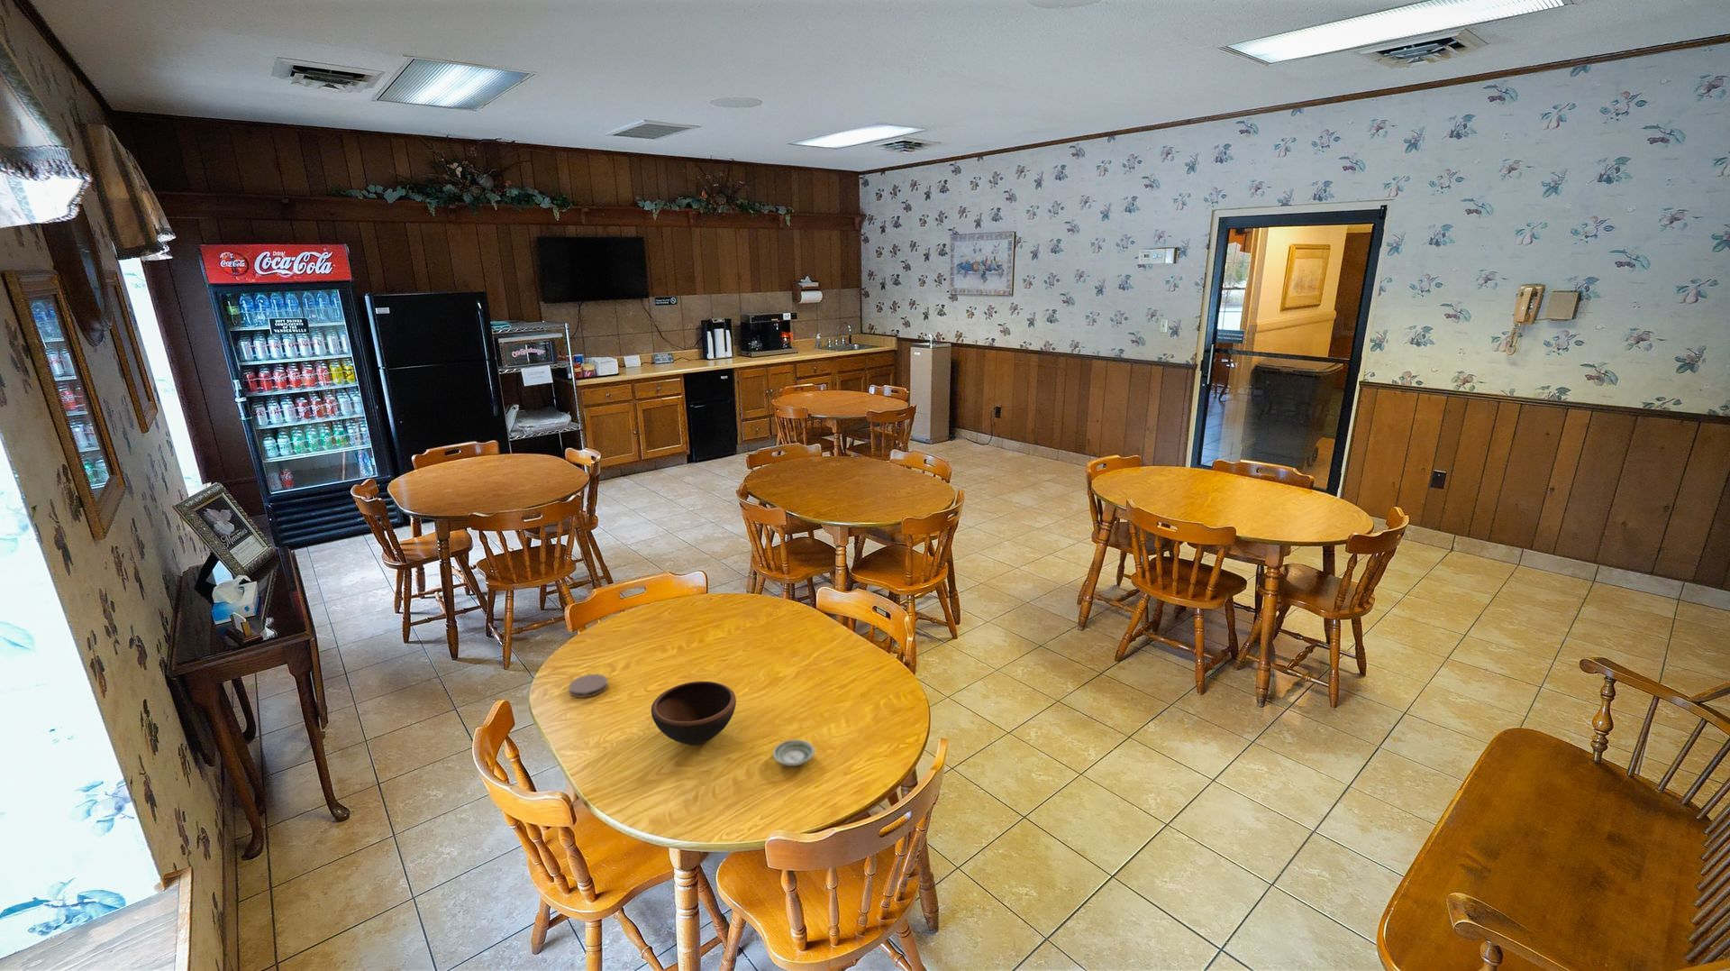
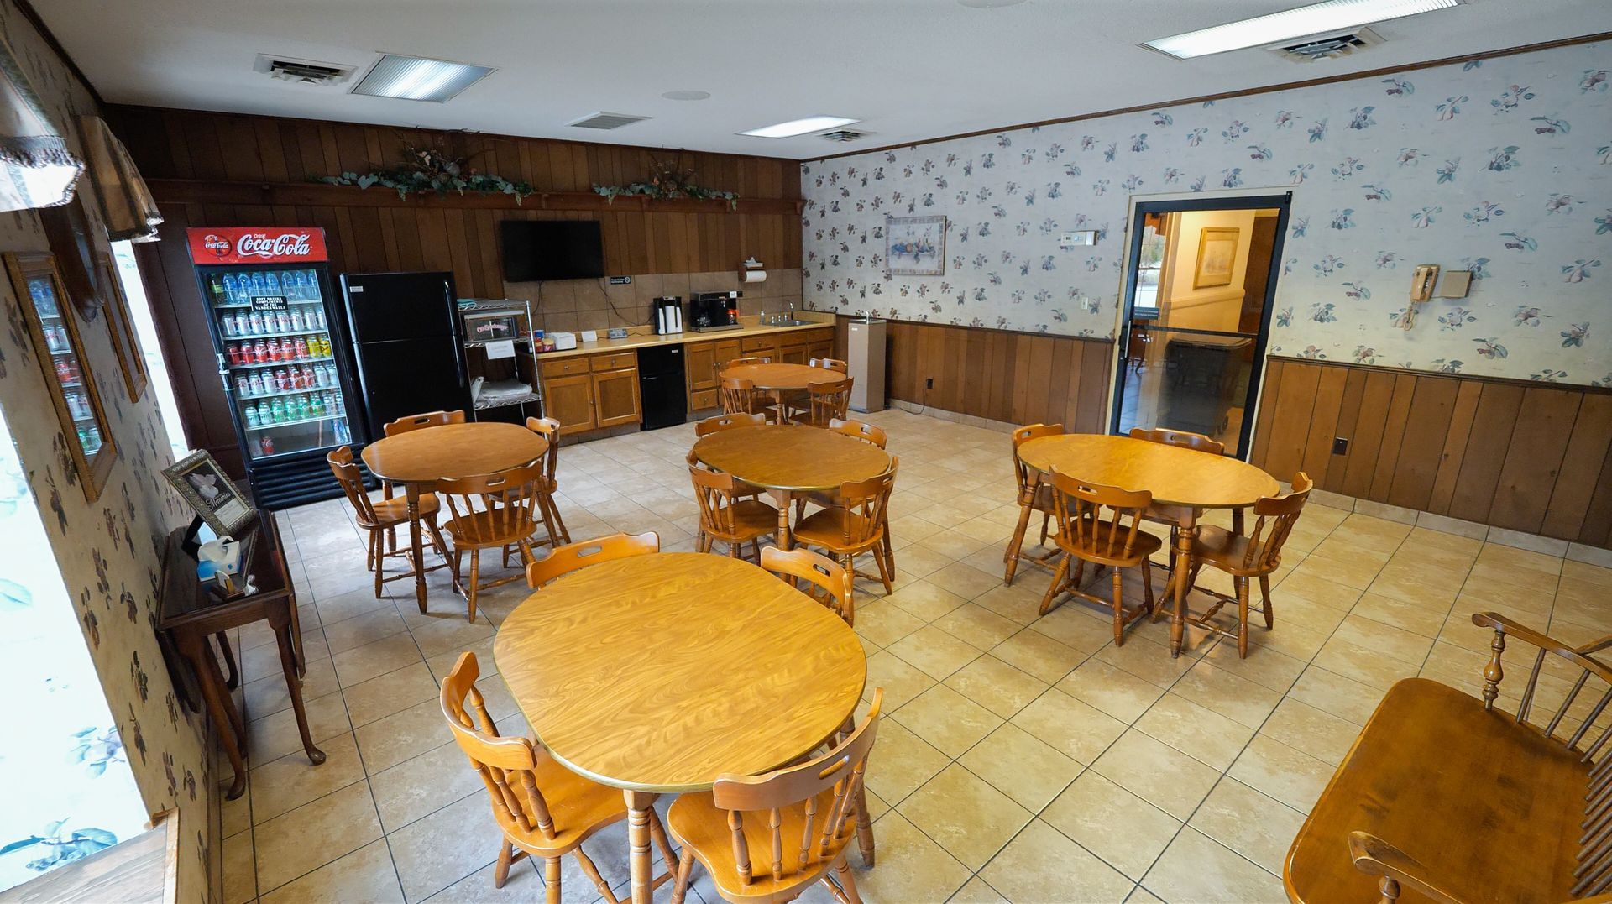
- bowl [651,681,737,745]
- saucer [772,738,815,768]
- coaster [568,674,610,699]
